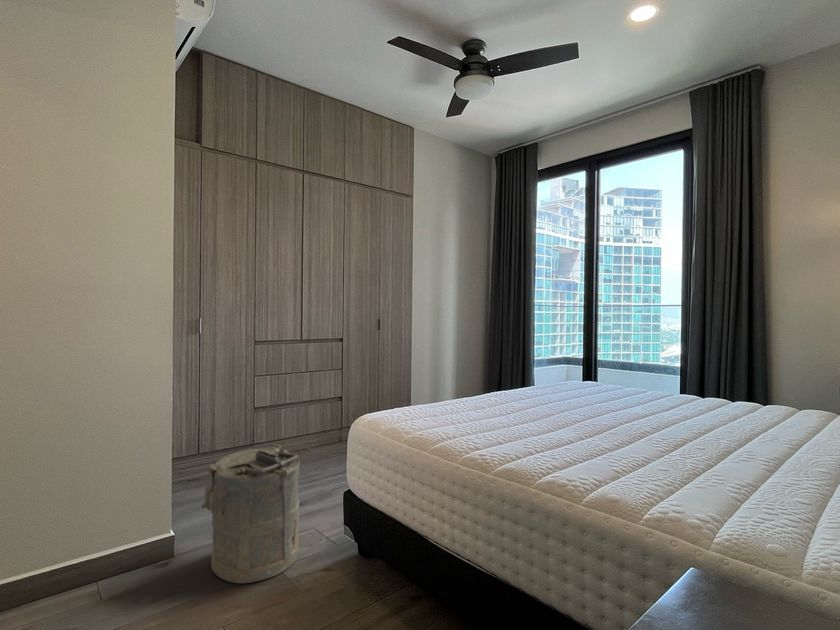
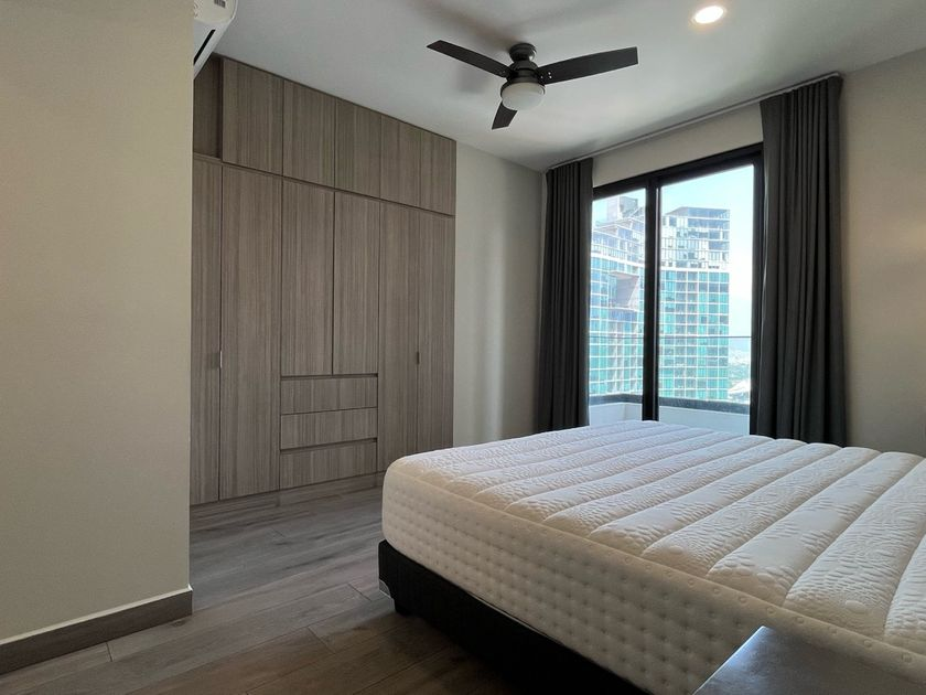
- laundry hamper [201,443,301,584]
